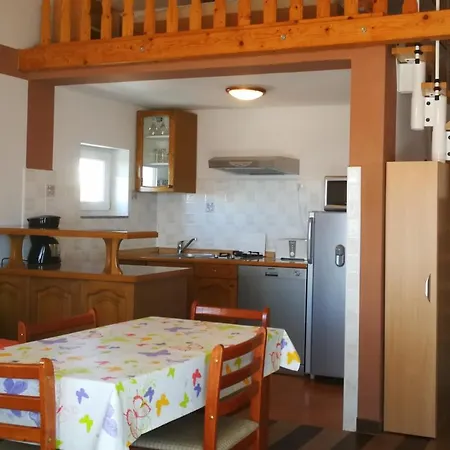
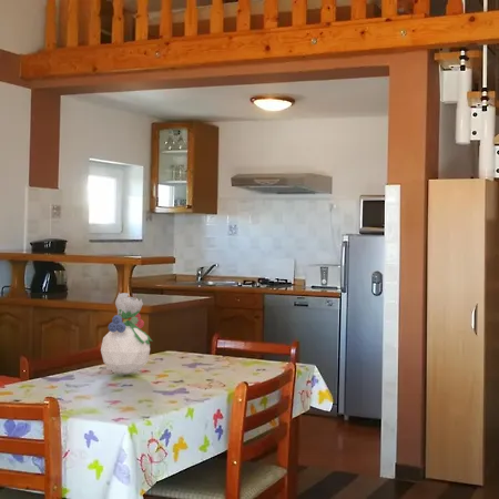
+ potted flower [100,292,154,376]
